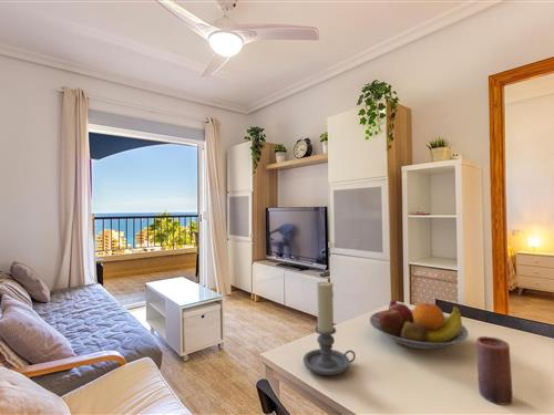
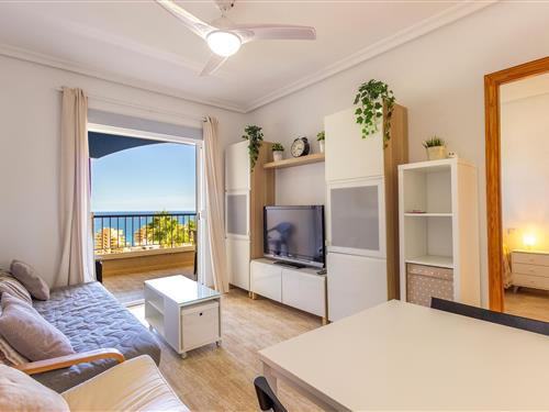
- candle [475,335,514,405]
- candle holder [302,281,357,376]
- fruit bowl [368,299,470,350]
